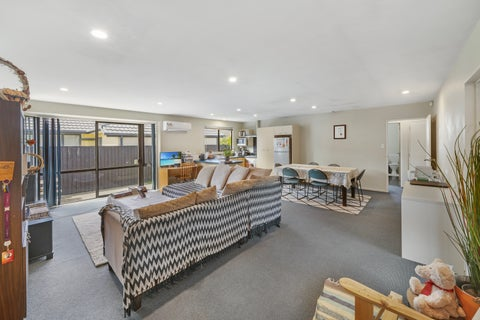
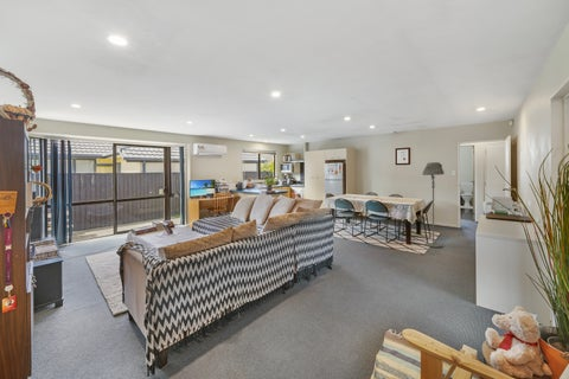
+ floor lamp [422,161,446,249]
